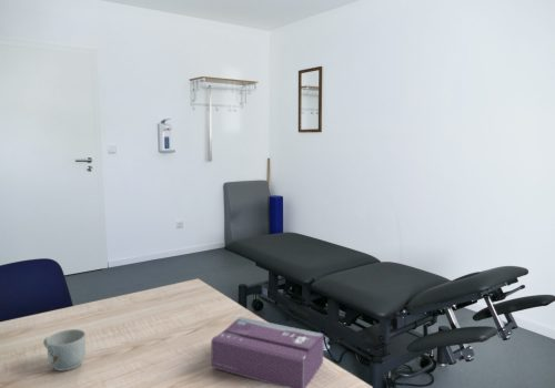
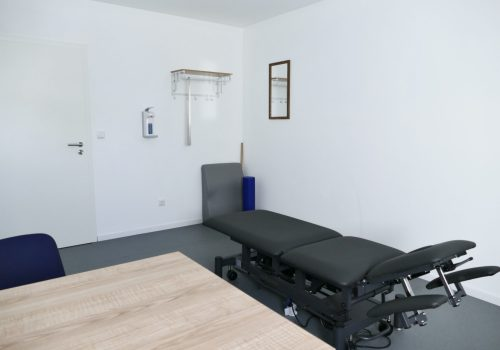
- mug [42,328,87,371]
- tissue box [210,316,325,388]
